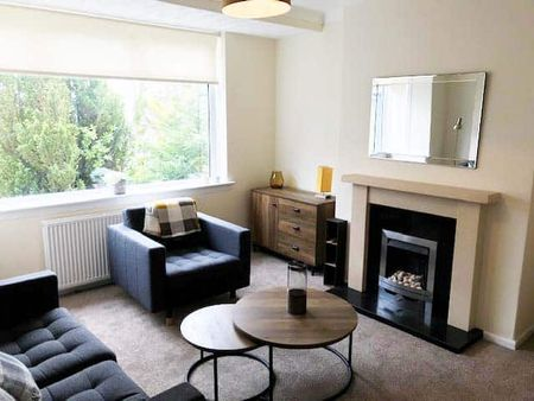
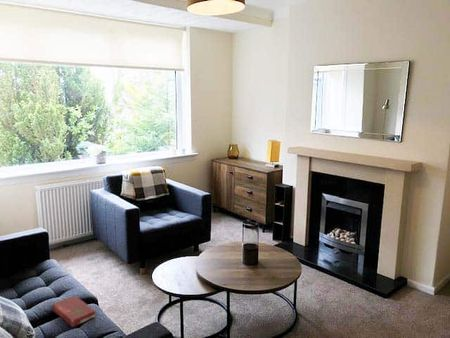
+ book [51,295,97,328]
